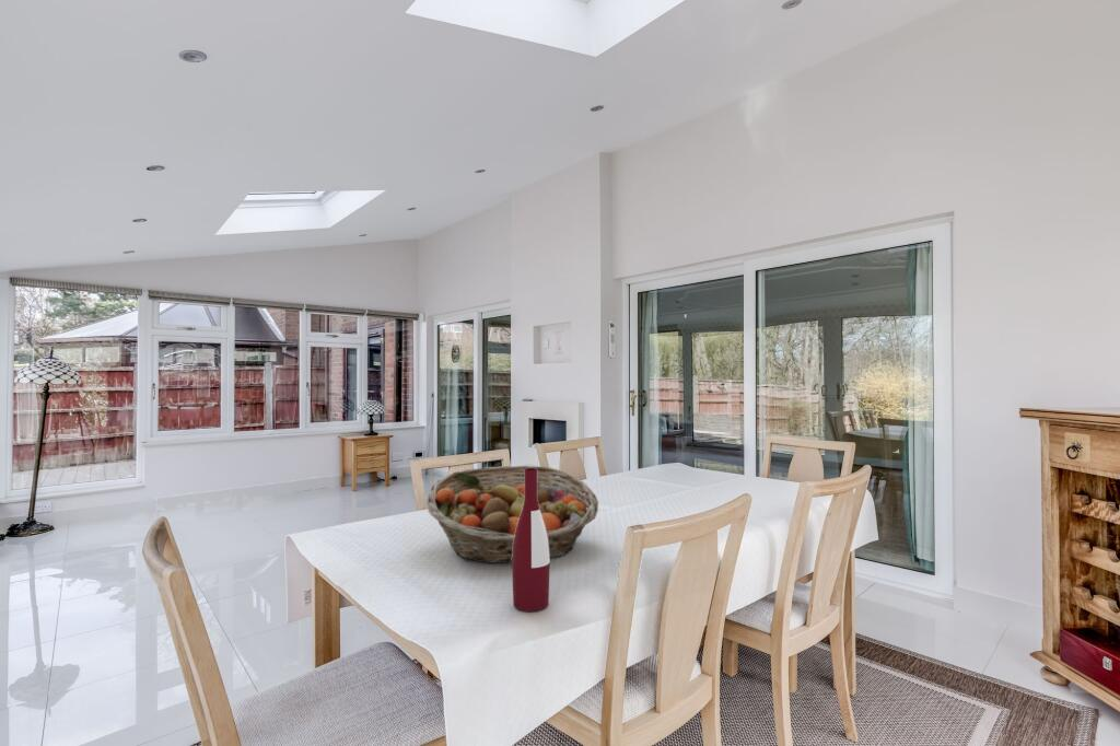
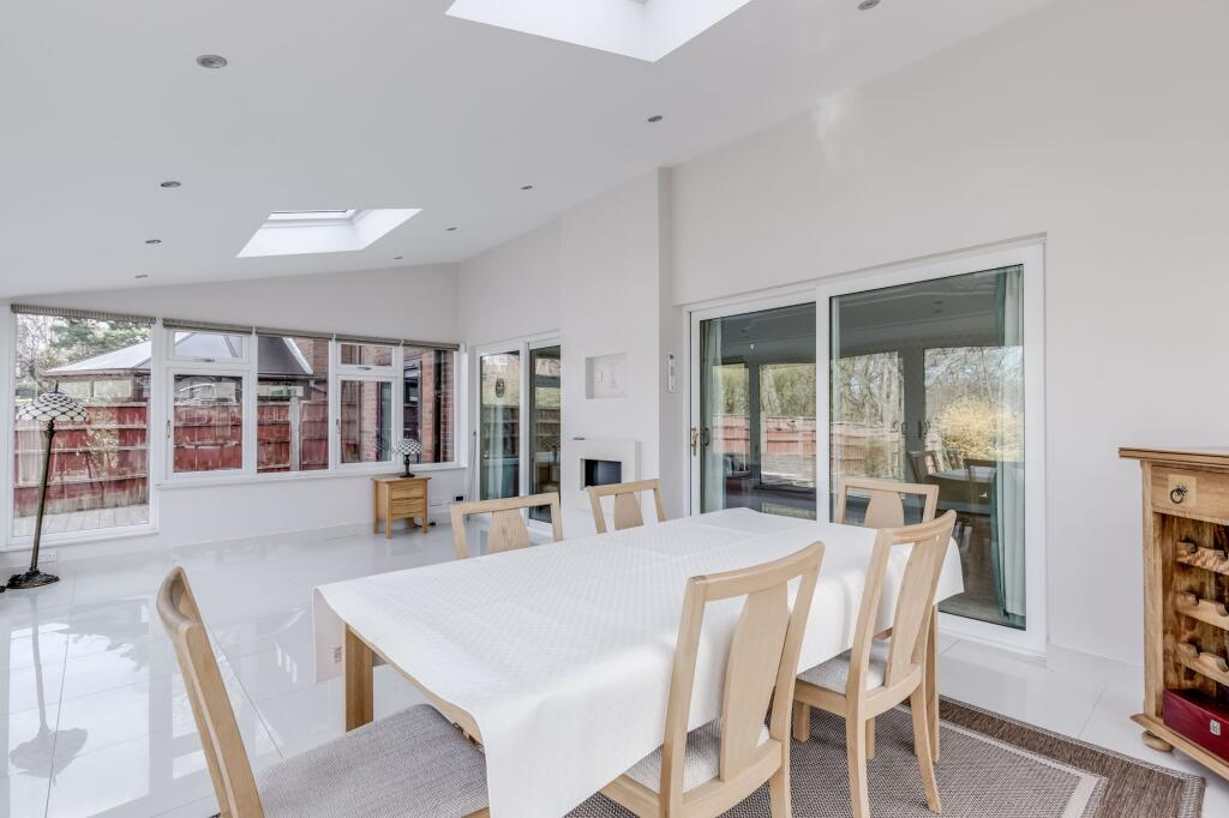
- alcohol [511,468,551,613]
- fruit basket [425,465,599,564]
